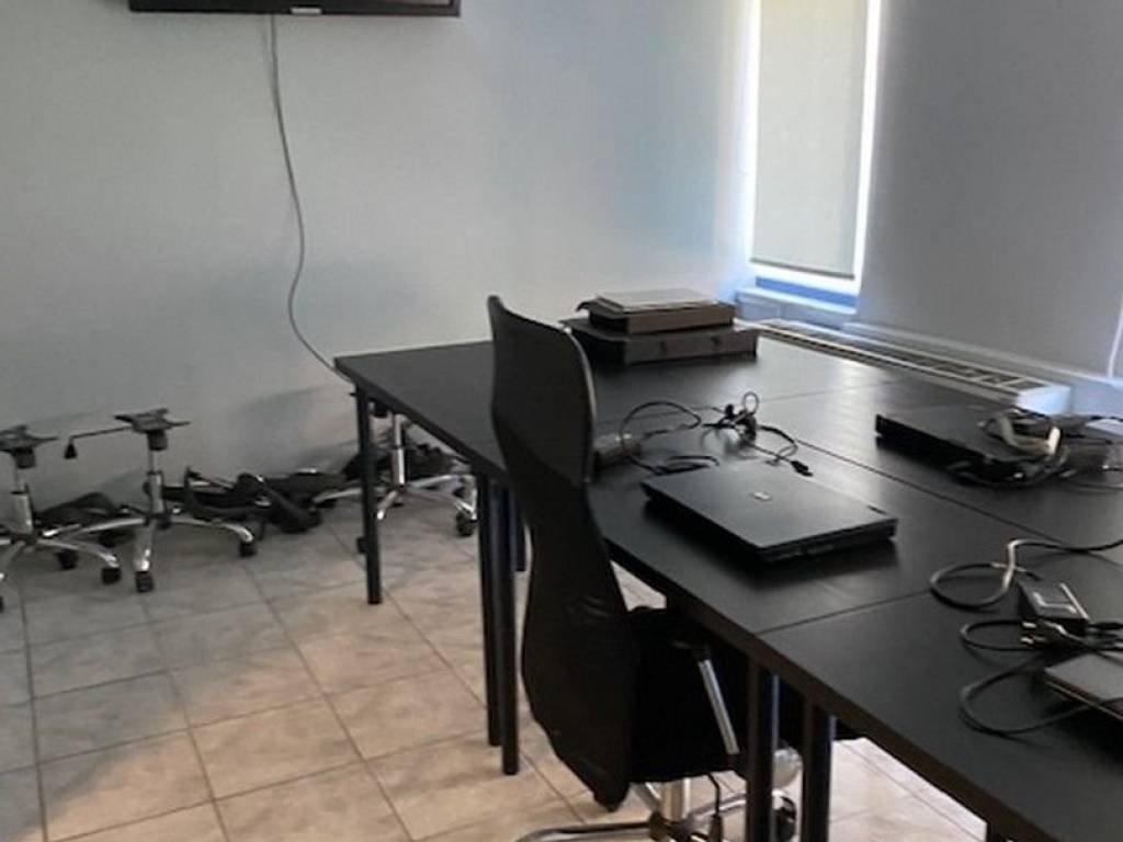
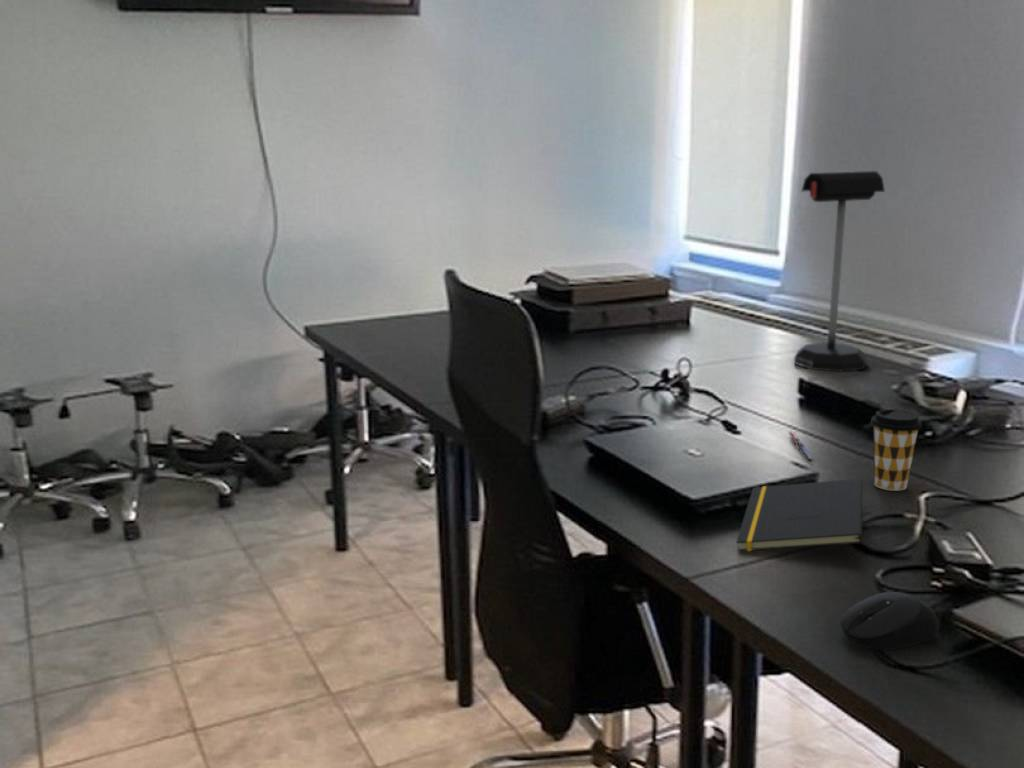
+ notepad [735,478,864,552]
+ coffee cup [870,408,923,492]
+ computer mouse [839,591,940,652]
+ pen [787,430,814,461]
+ mailbox [793,170,886,373]
